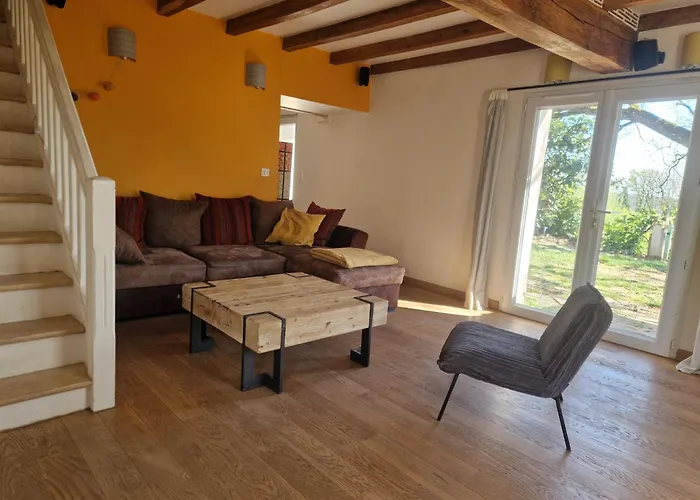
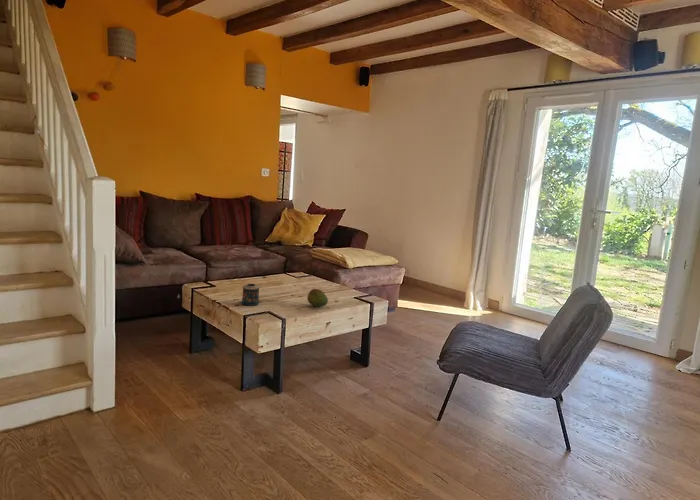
+ candle [239,283,260,307]
+ fruit [306,288,329,308]
